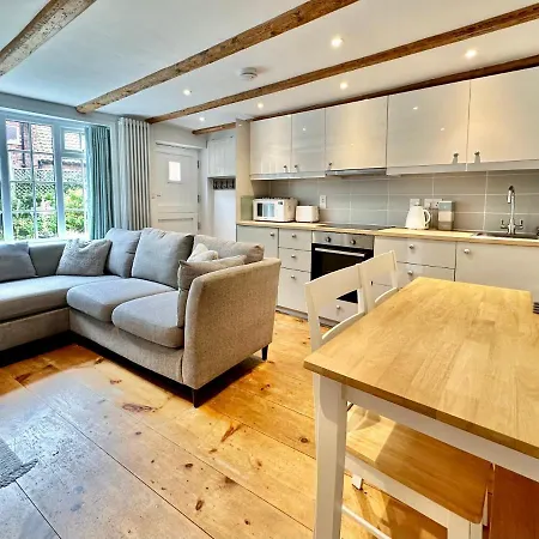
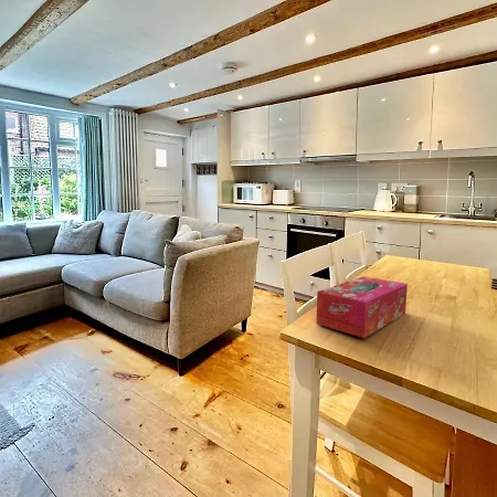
+ tissue box [315,275,409,339]
